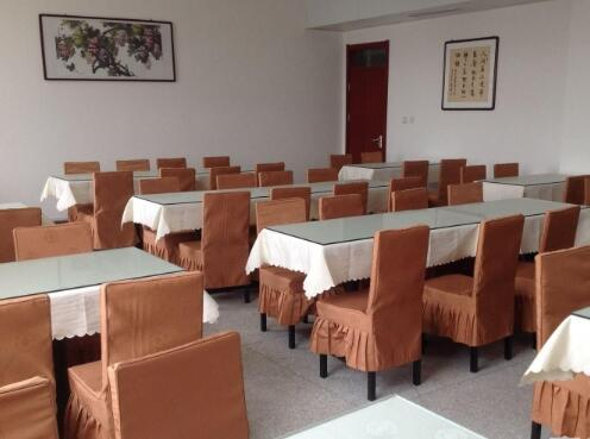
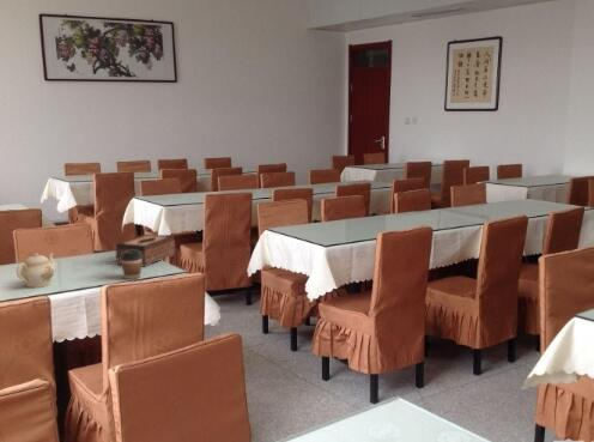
+ tissue box [114,232,176,268]
+ coffee cup [121,249,143,280]
+ teapot [16,252,57,289]
